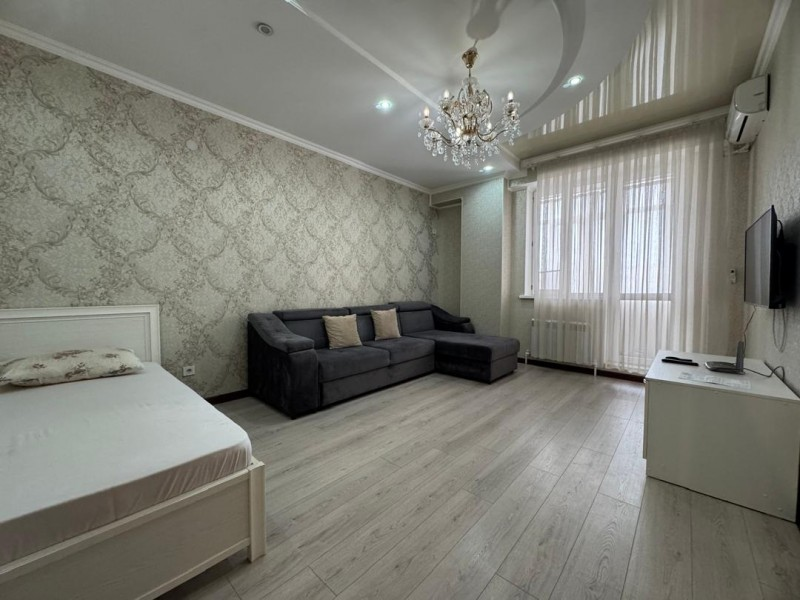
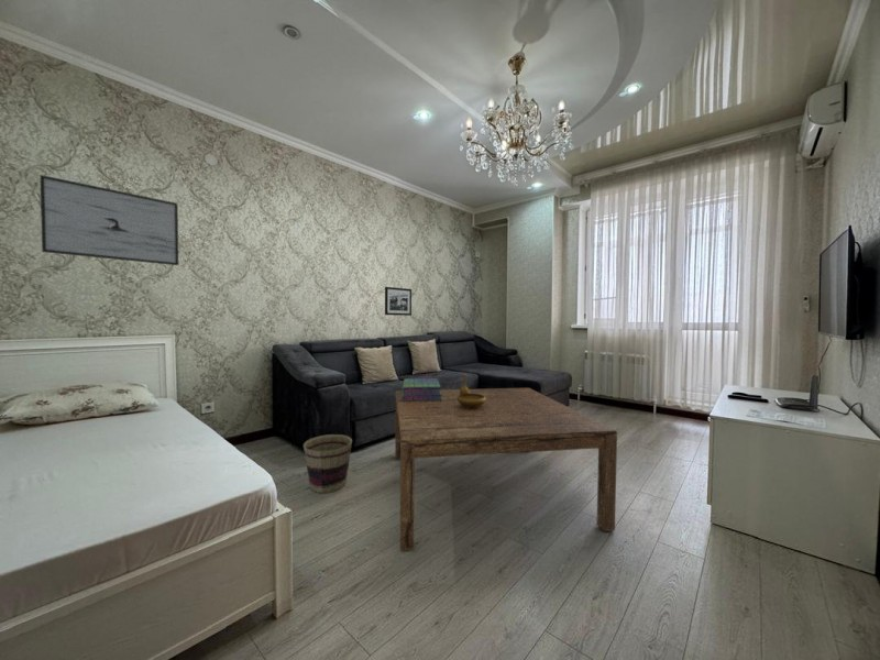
+ coffee table [394,387,618,552]
+ picture frame [384,286,413,317]
+ stack of books [402,377,442,402]
+ basket [302,433,353,494]
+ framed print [38,174,179,266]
+ decorative bowl [457,373,486,408]
